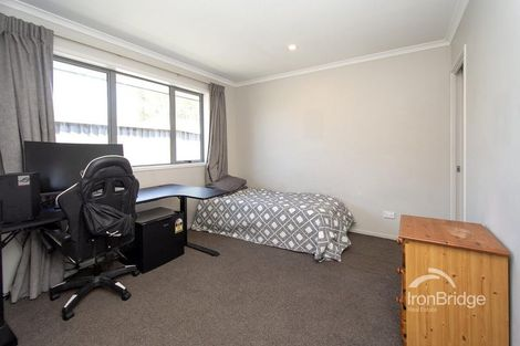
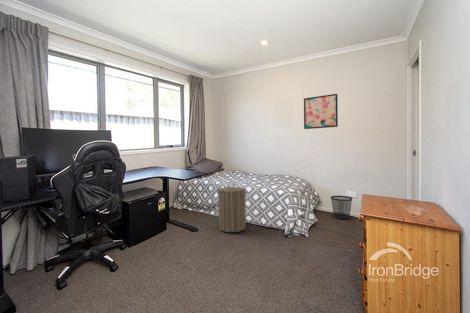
+ wastebasket [330,195,353,220]
+ laundry hamper [216,182,248,233]
+ wall art [303,93,339,130]
